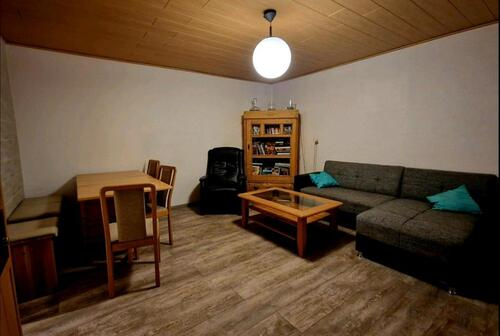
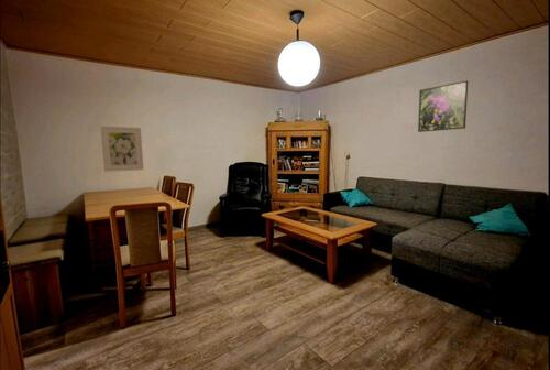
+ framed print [100,126,144,173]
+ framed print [417,79,469,133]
